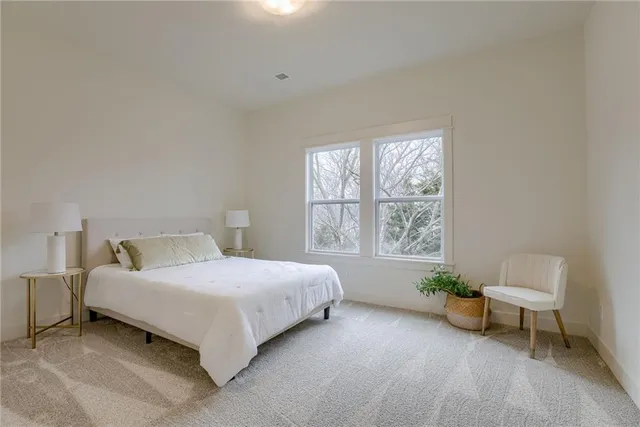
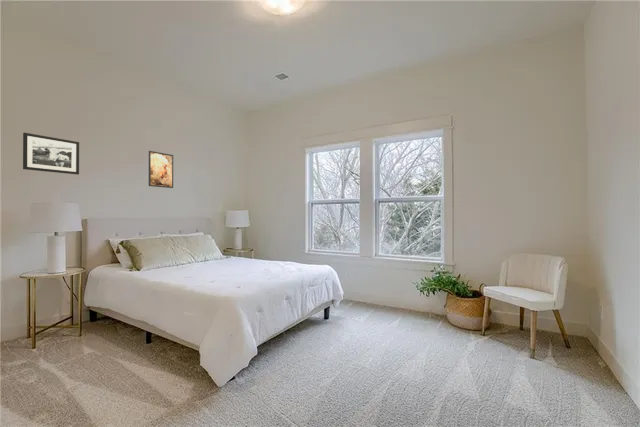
+ picture frame [22,132,80,176]
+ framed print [148,150,174,189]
